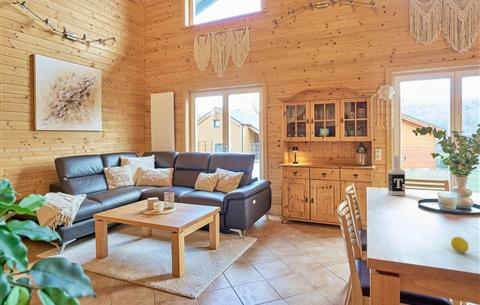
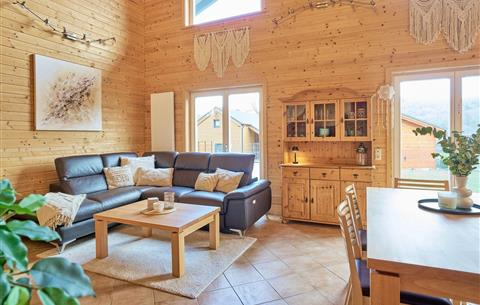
- vodka [387,155,406,196]
- fruit [450,236,470,254]
